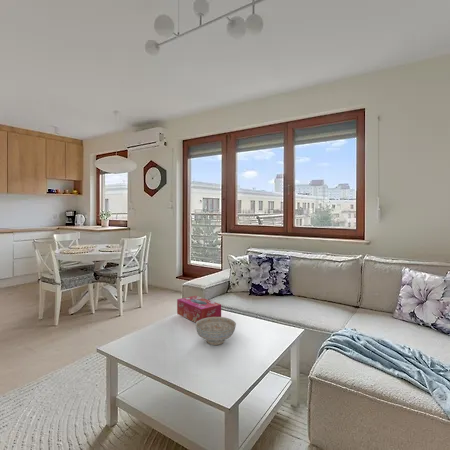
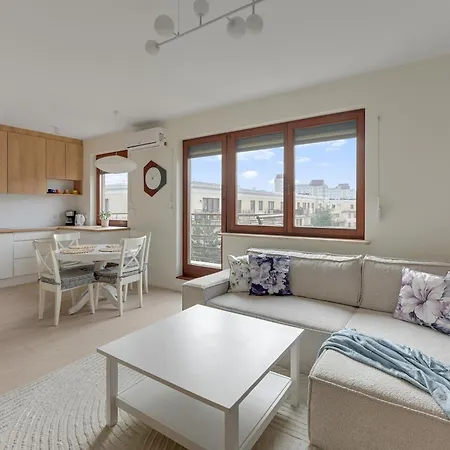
- tissue box [176,295,222,323]
- decorative bowl [194,316,237,346]
